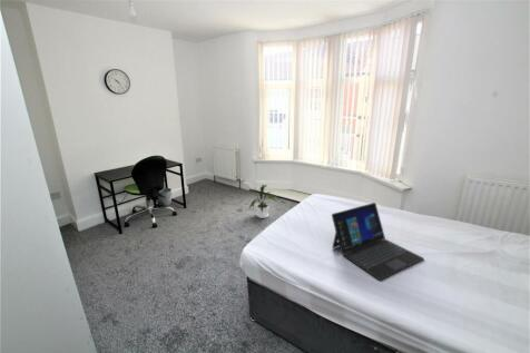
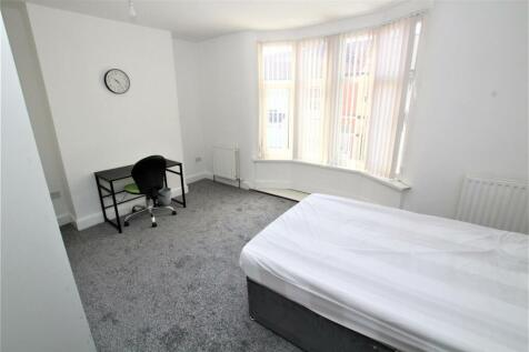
- house plant [248,184,279,219]
- laptop [331,202,425,282]
